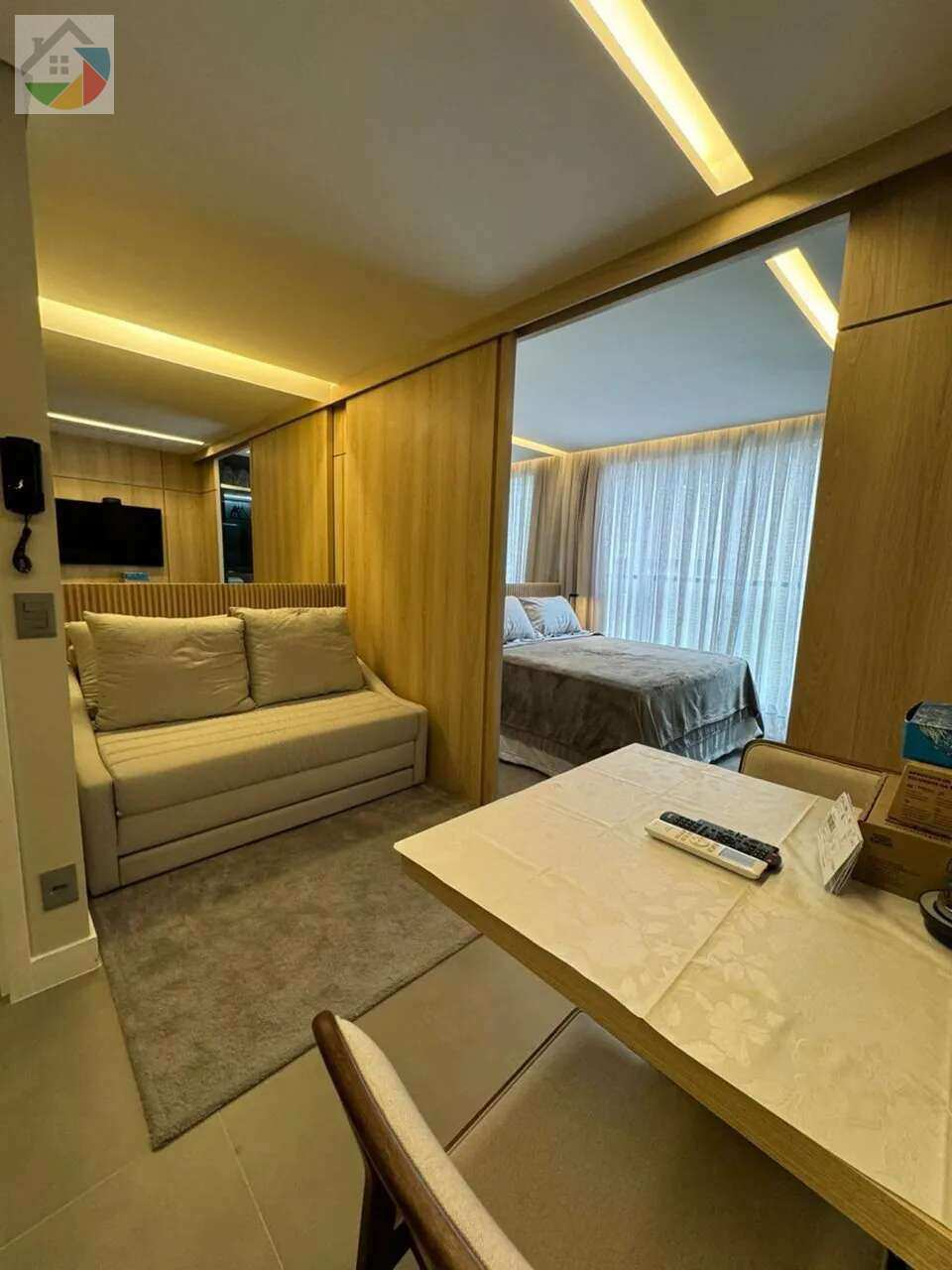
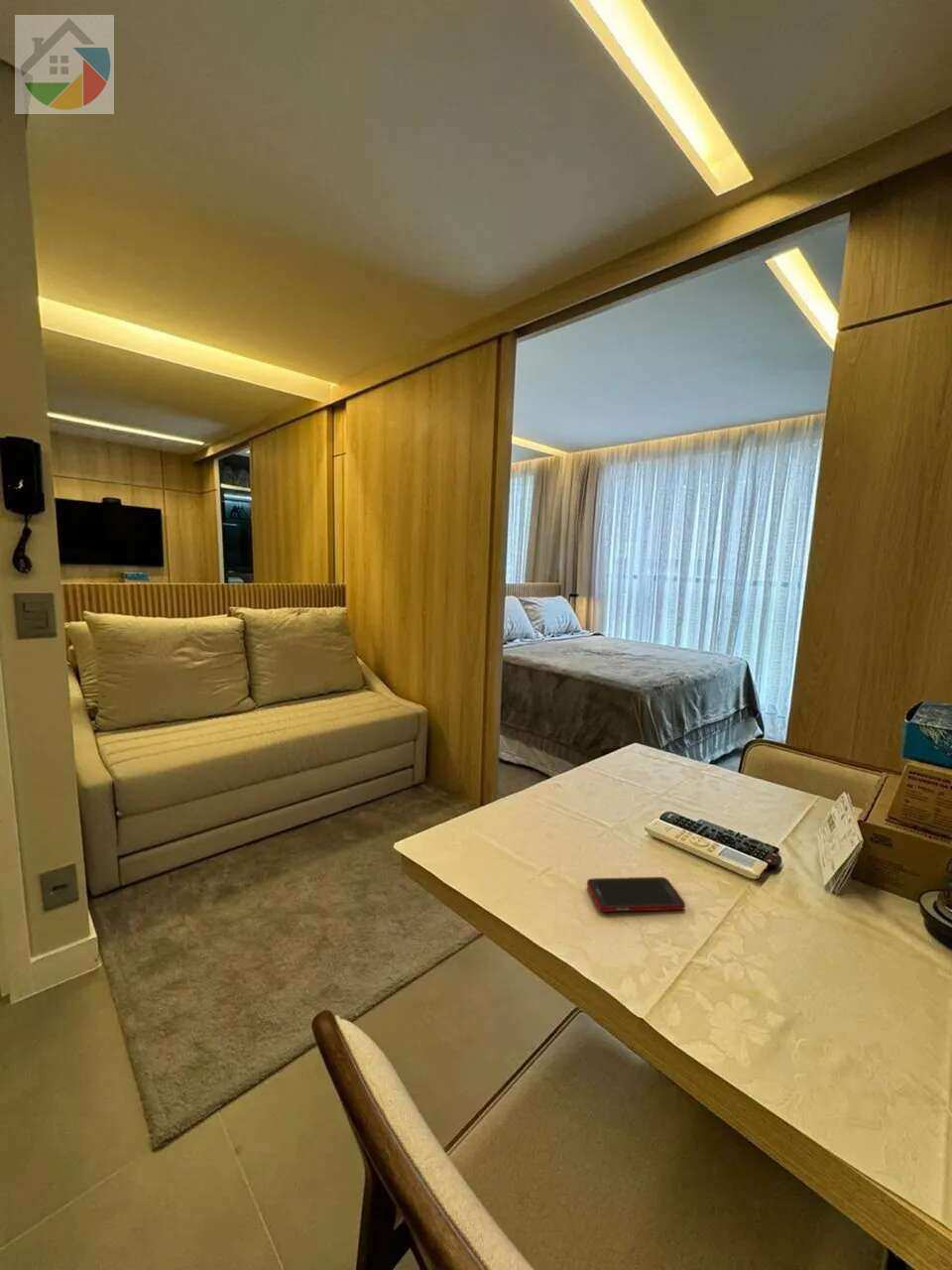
+ cell phone [586,876,686,913]
